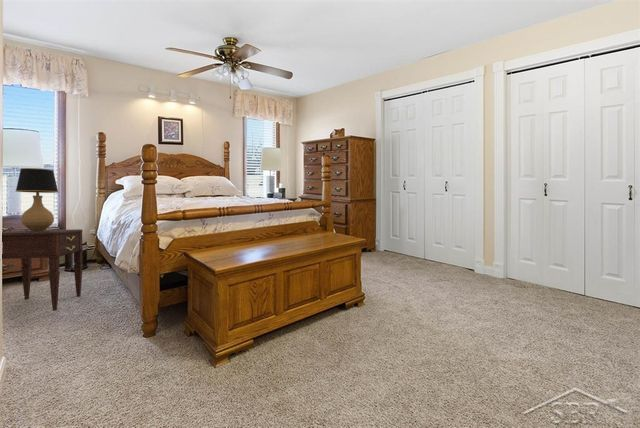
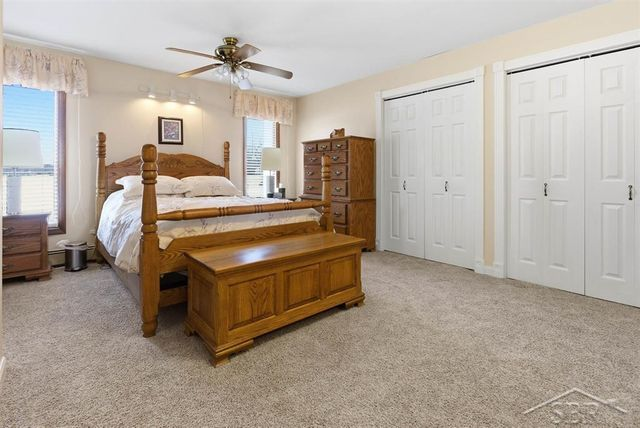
- nightstand [1,228,84,312]
- table lamp [15,167,65,231]
